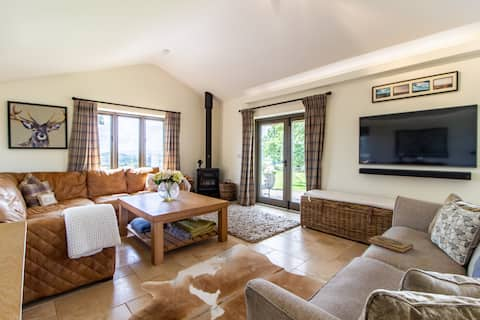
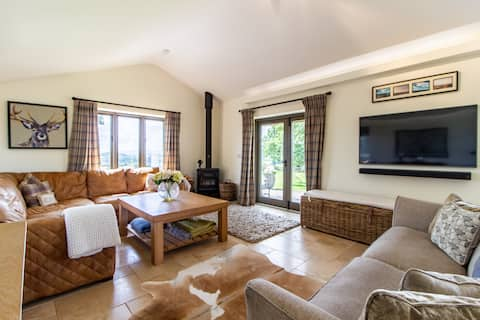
- hardback book [367,234,414,254]
